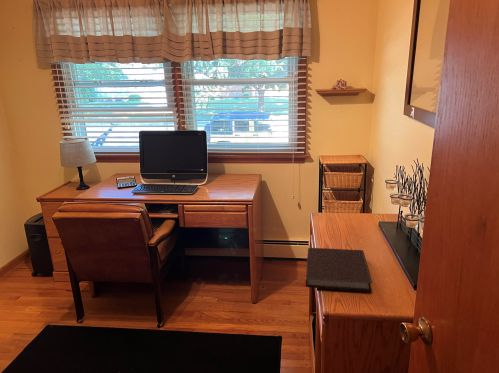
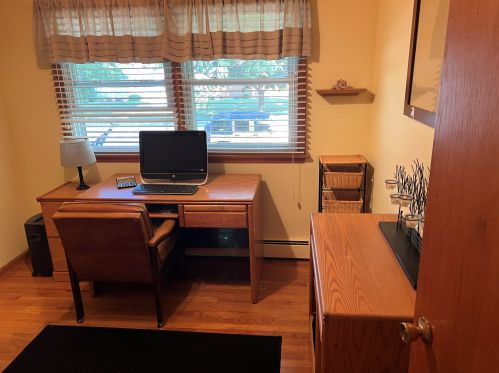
- notebook [305,247,373,293]
